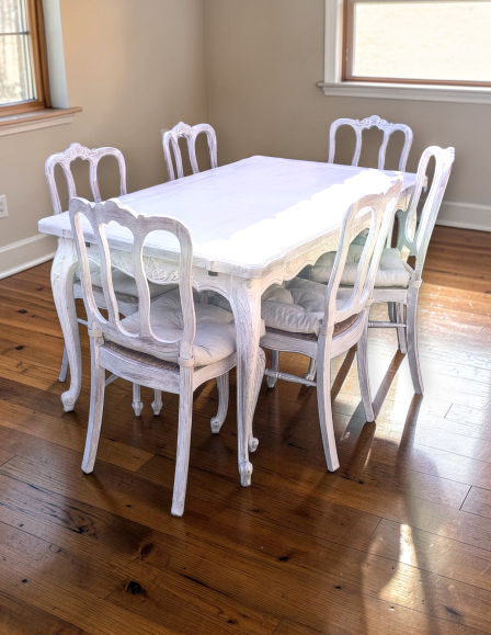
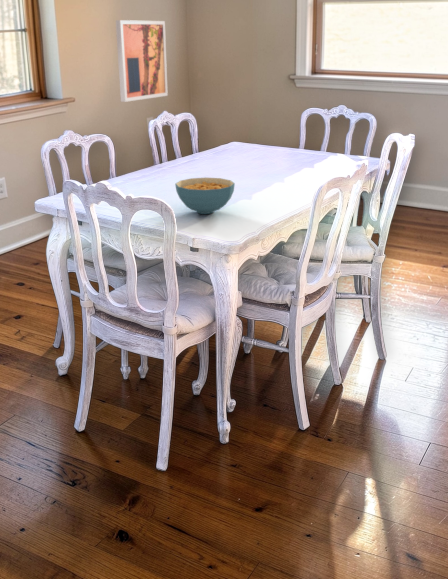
+ wall art [115,19,169,103]
+ cereal bowl [174,177,236,215]
